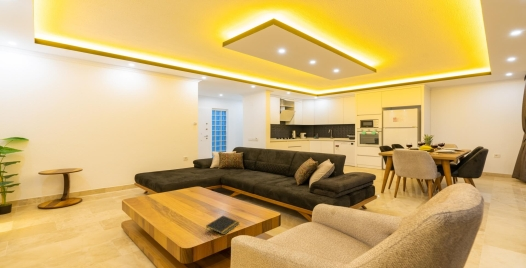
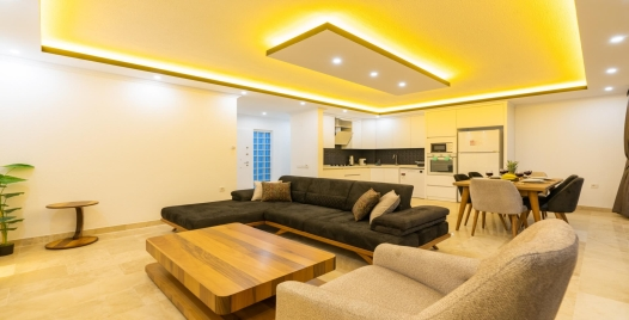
- notepad [205,215,240,235]
